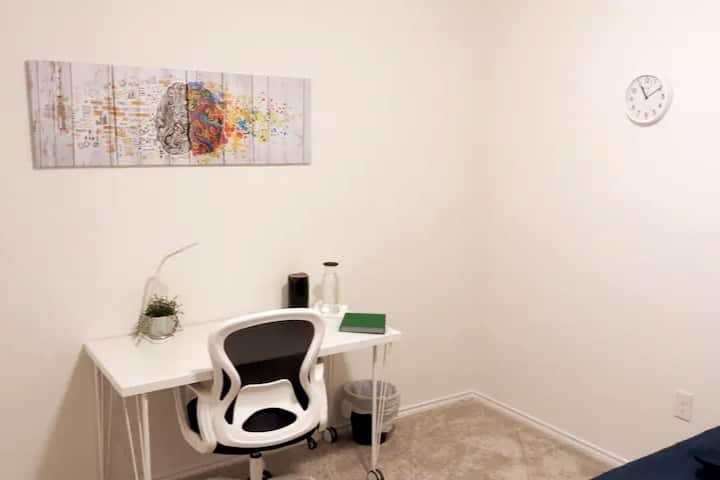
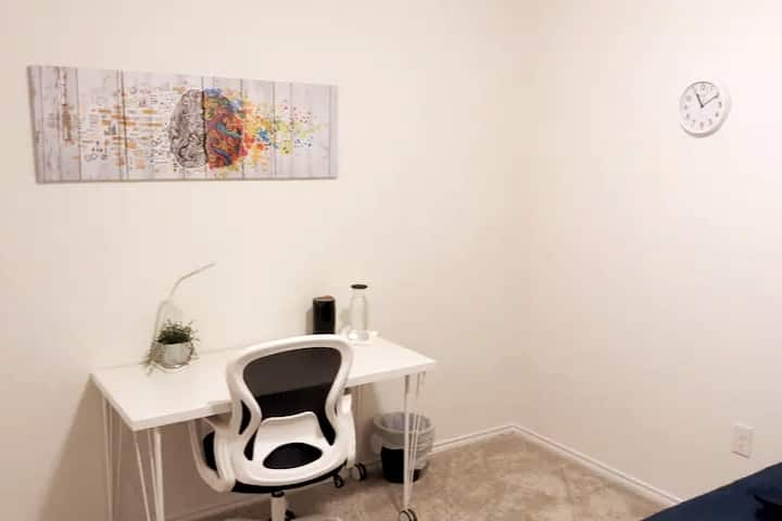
- hardcover book [338,312,387,335]
